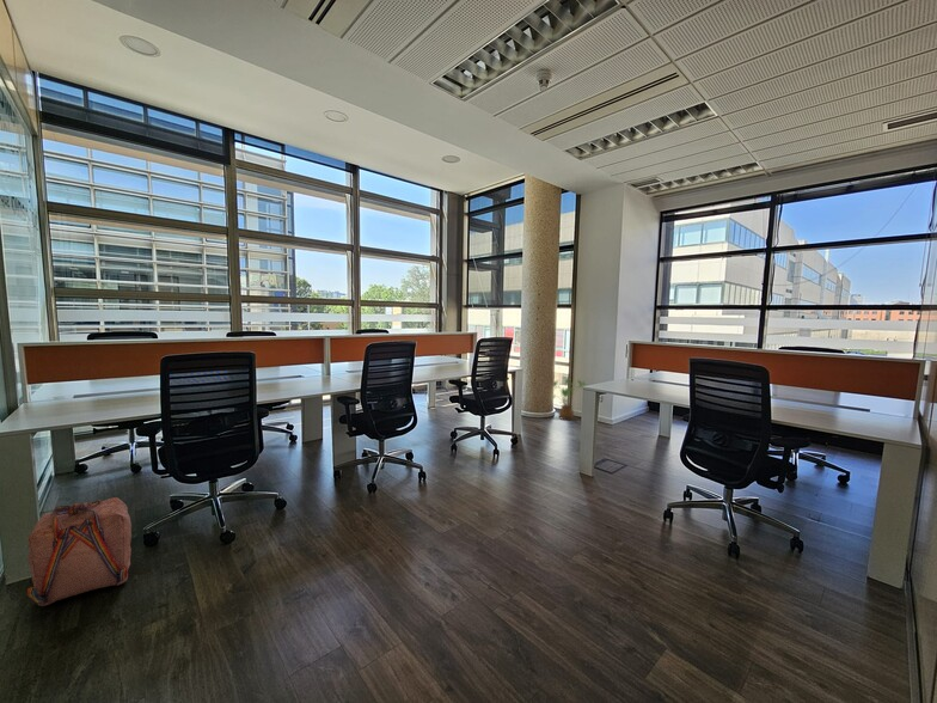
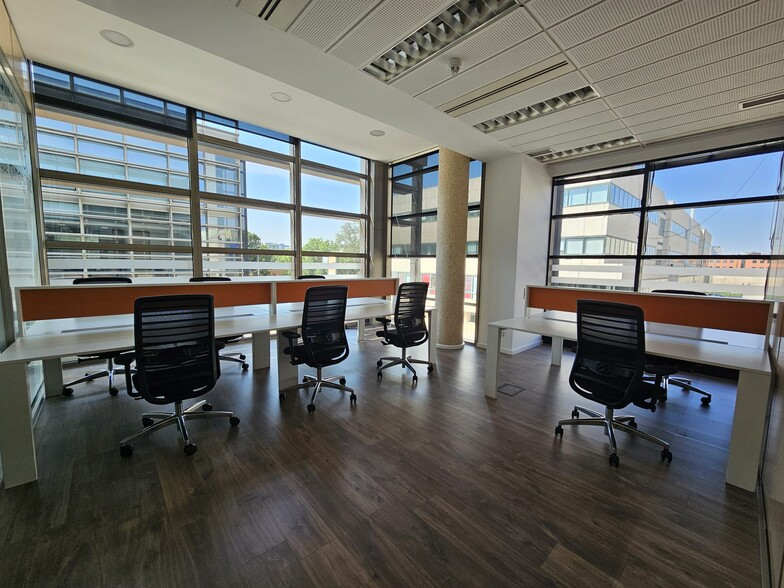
- backpack [26,496,133,607]
- house plant [551,377,587,421]
